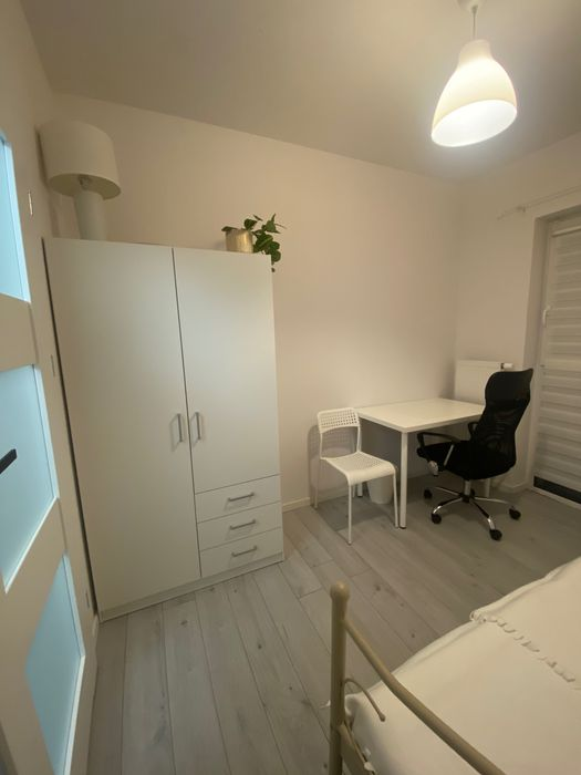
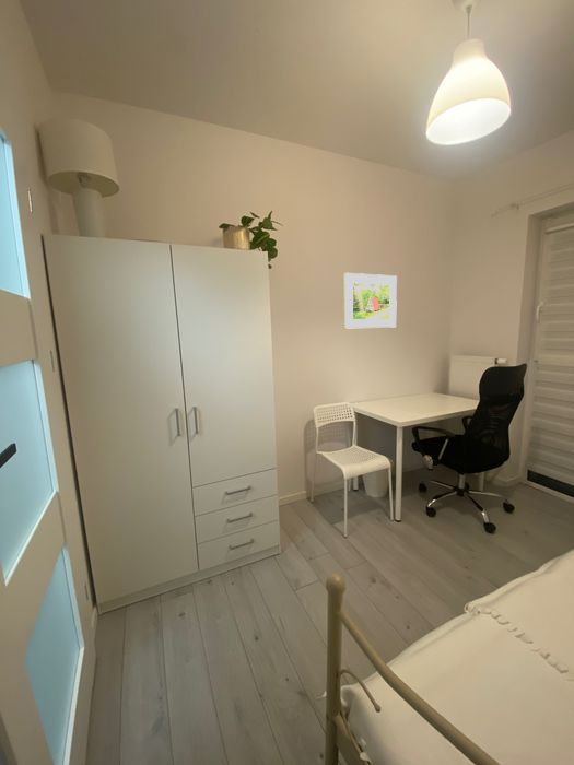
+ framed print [343,272,398,330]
